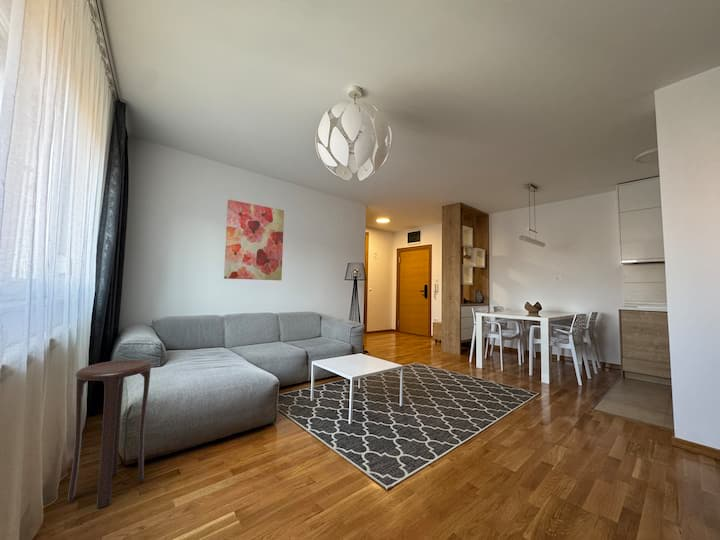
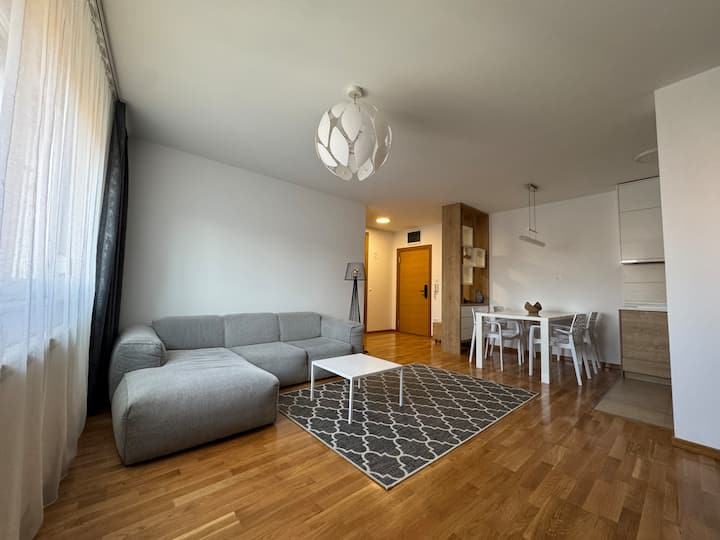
- stool [67,359,153,509]
- wall art [223,199,285,281]
